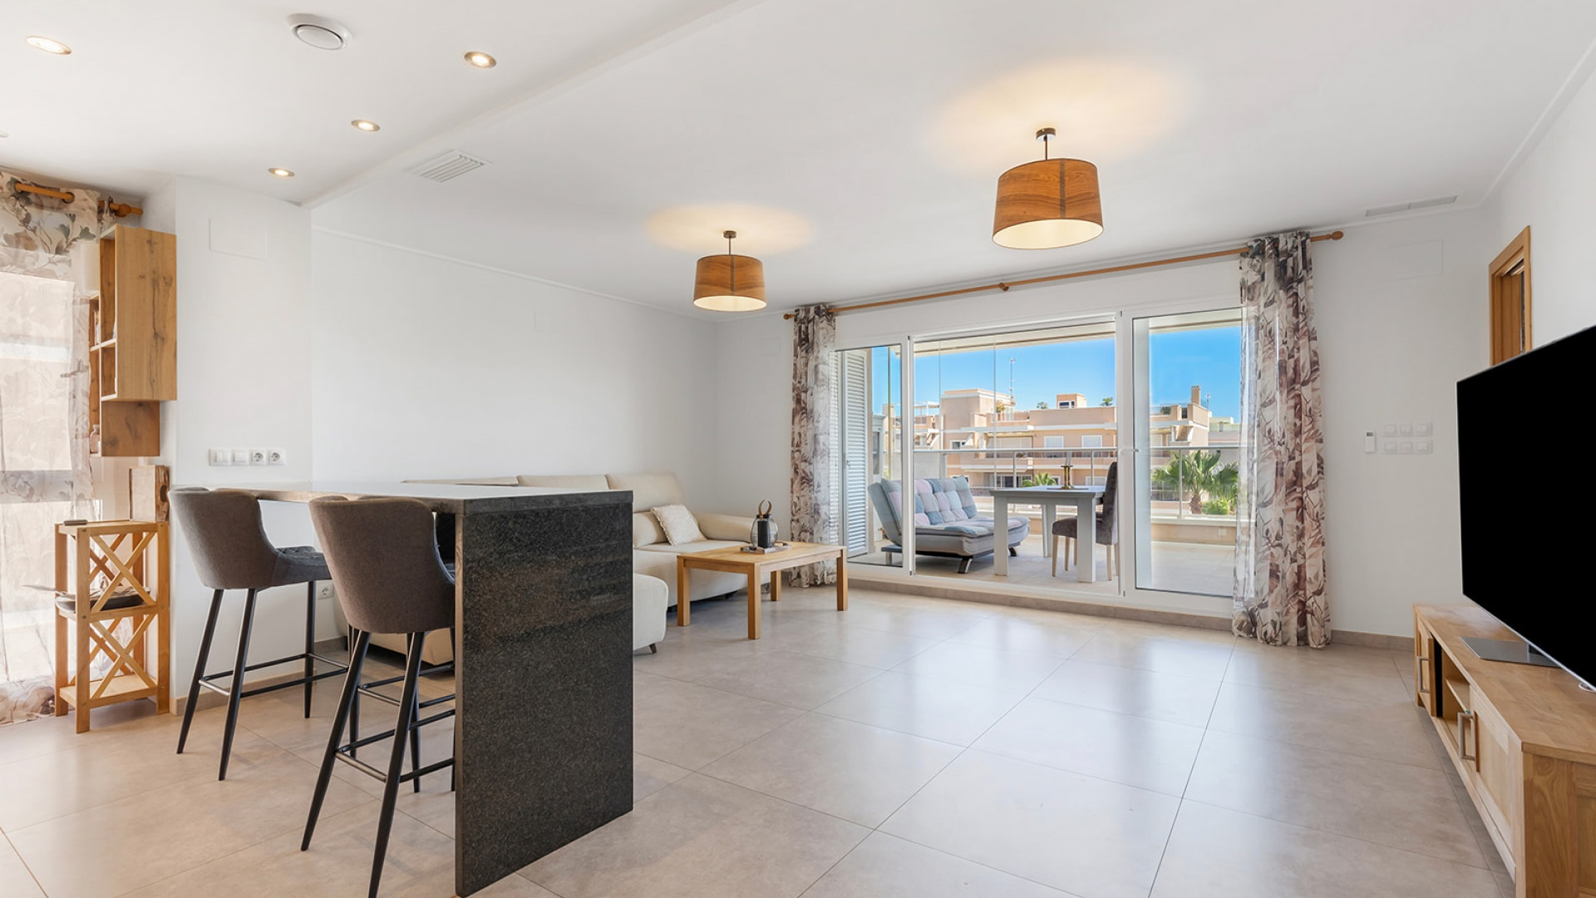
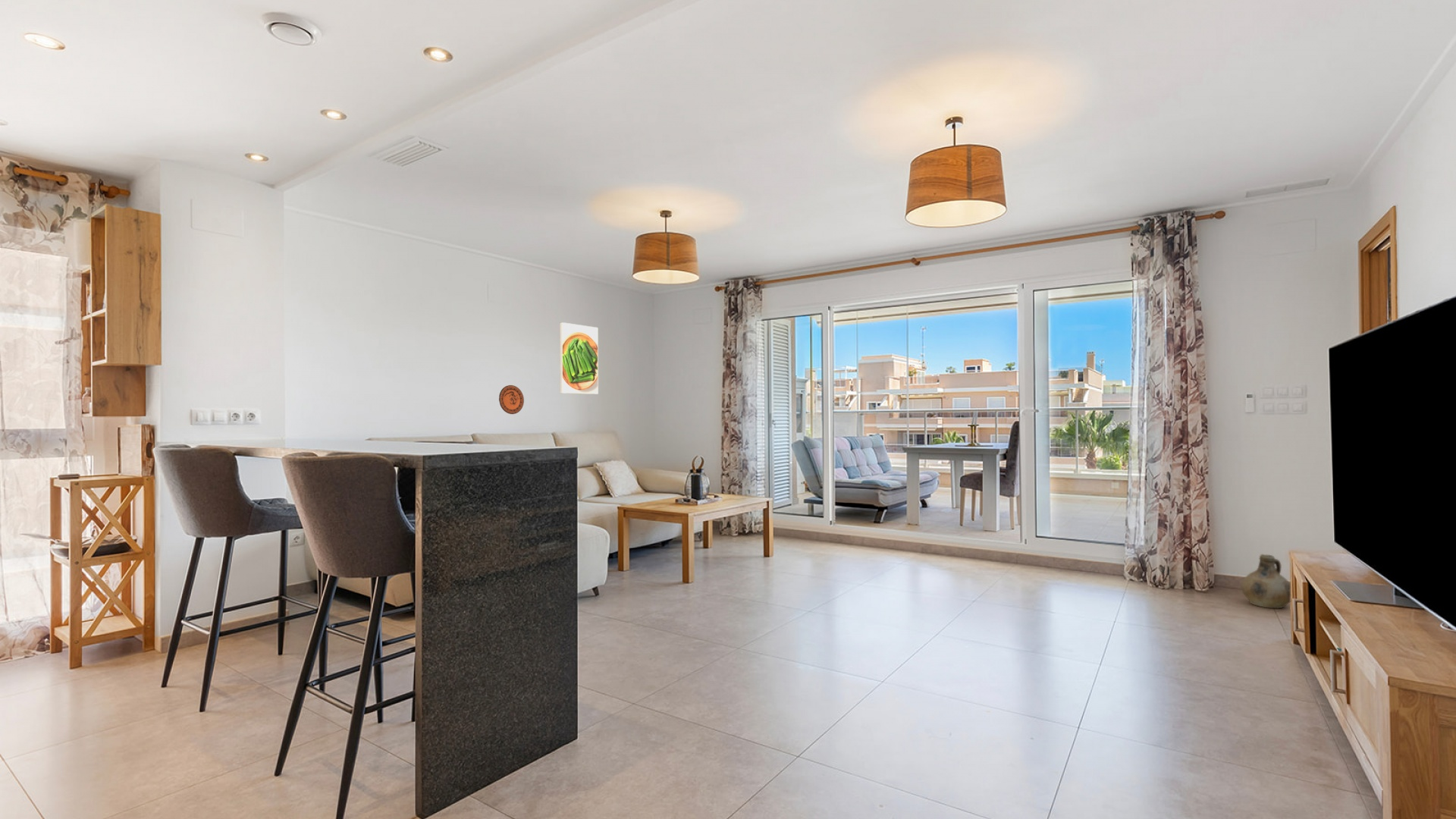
+ decorative plate [498,384,525,415]
+ ceramic jug [1241,554,1291,610]
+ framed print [559,322,599,395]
